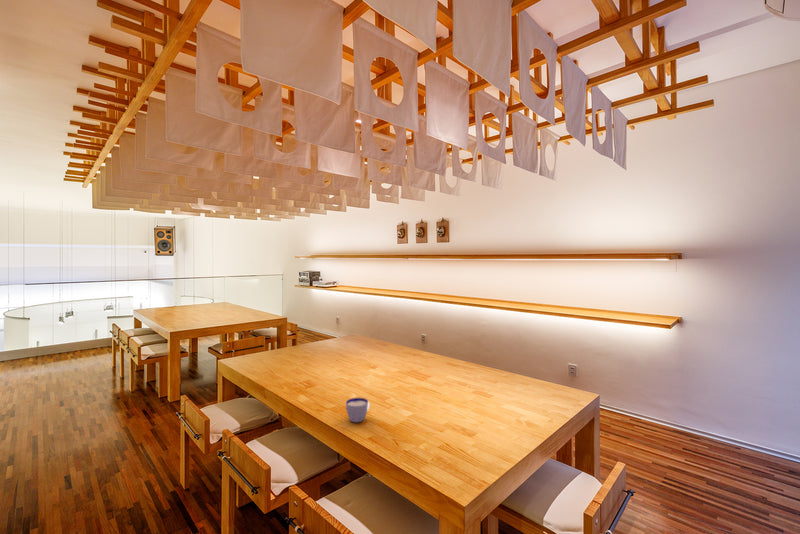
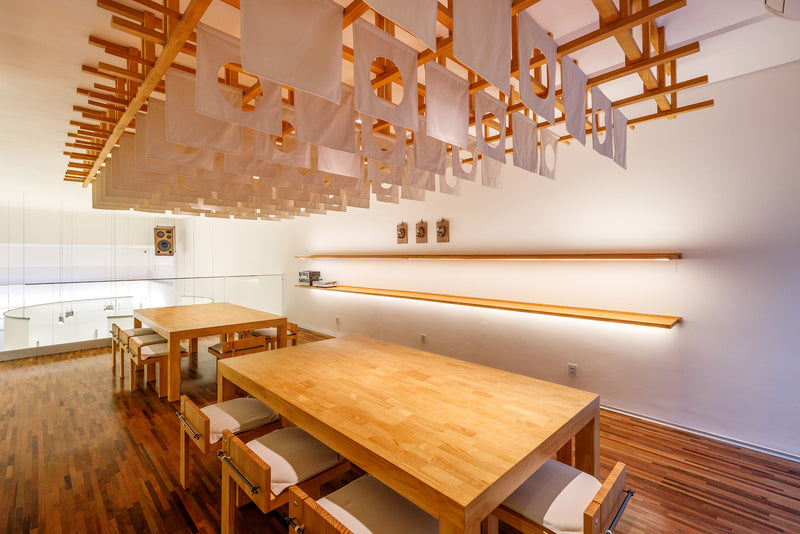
- cup [345,397,370,423]
